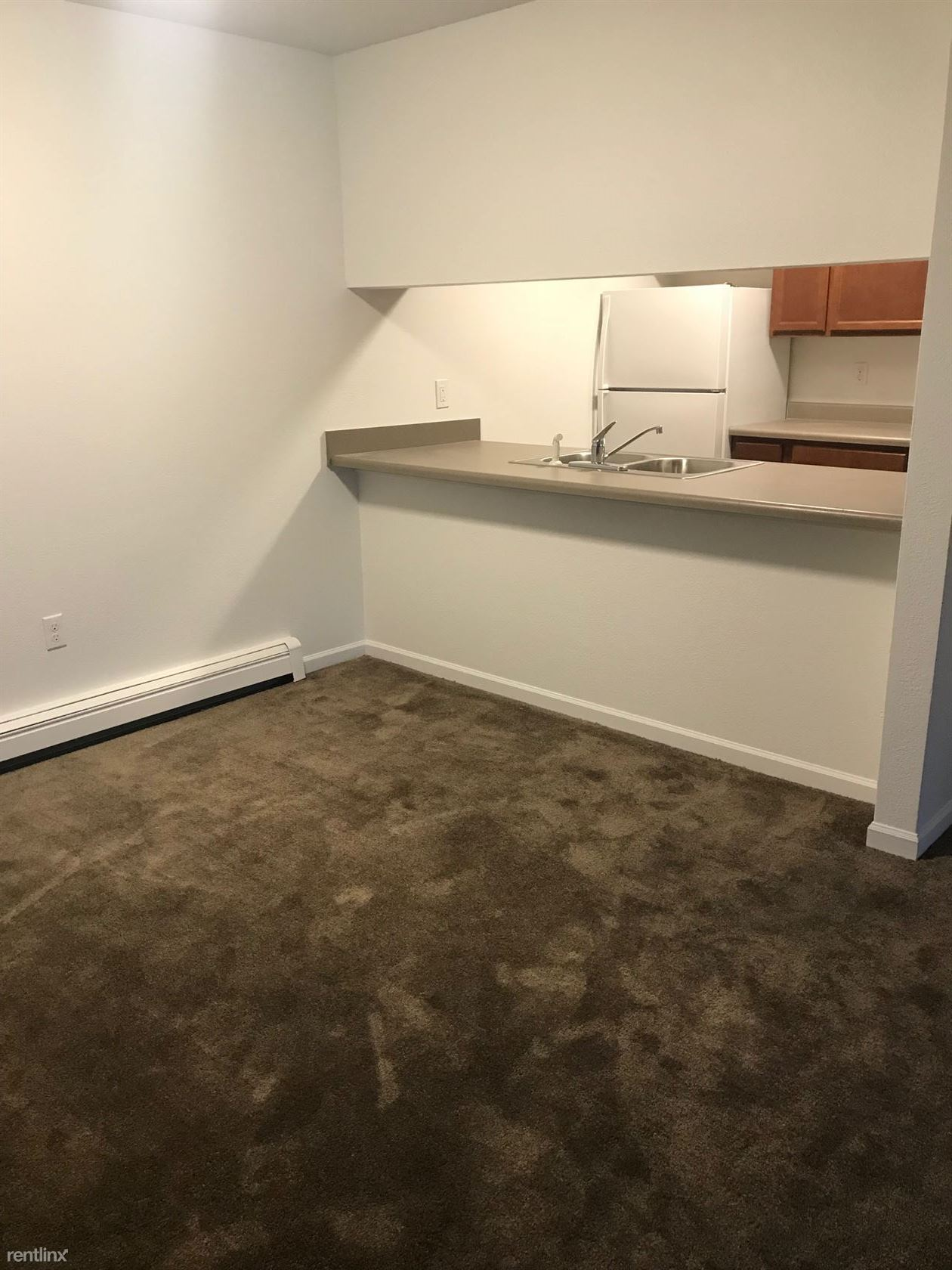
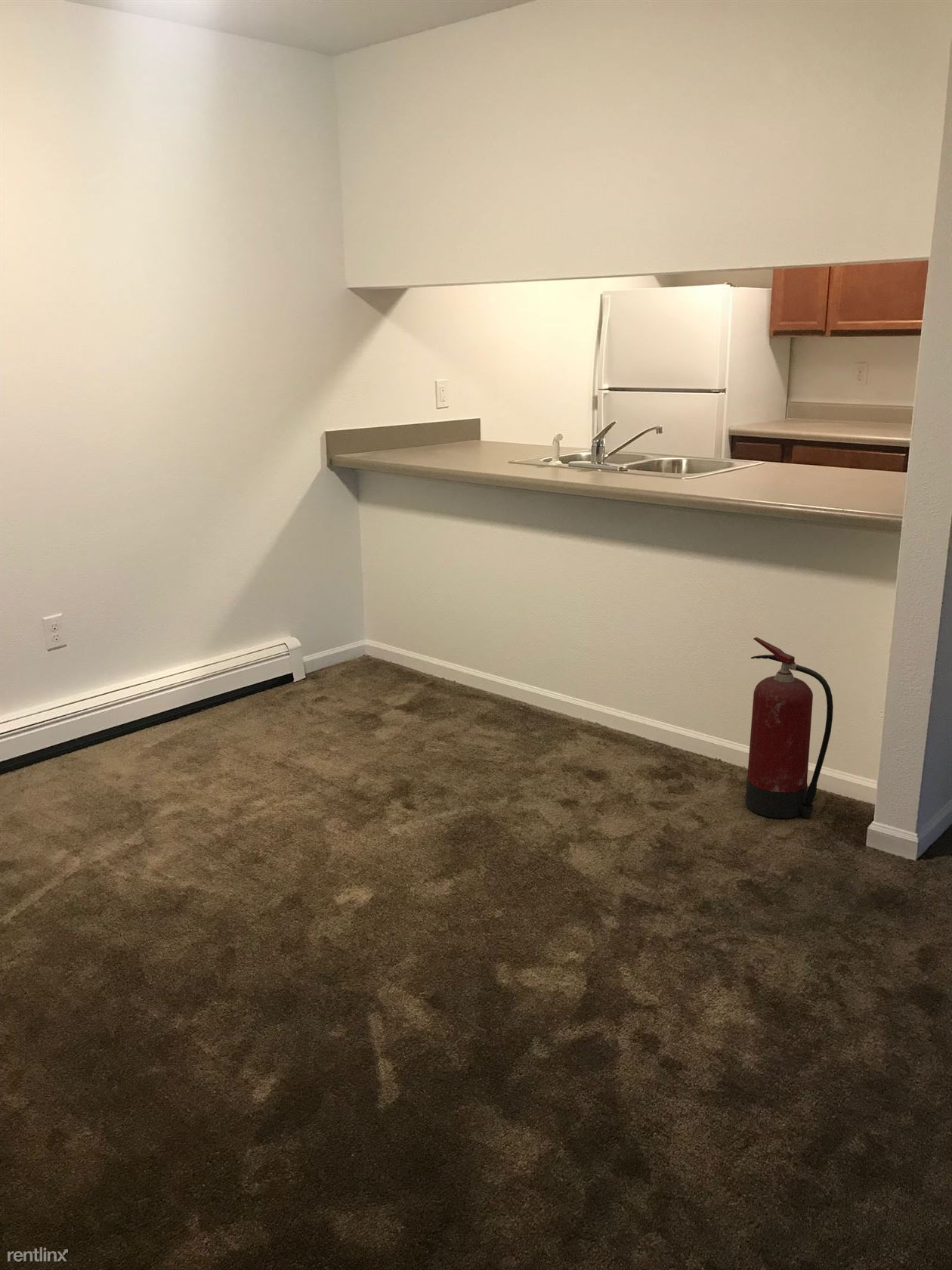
+ fire extinguisher [744,637,833,819]
